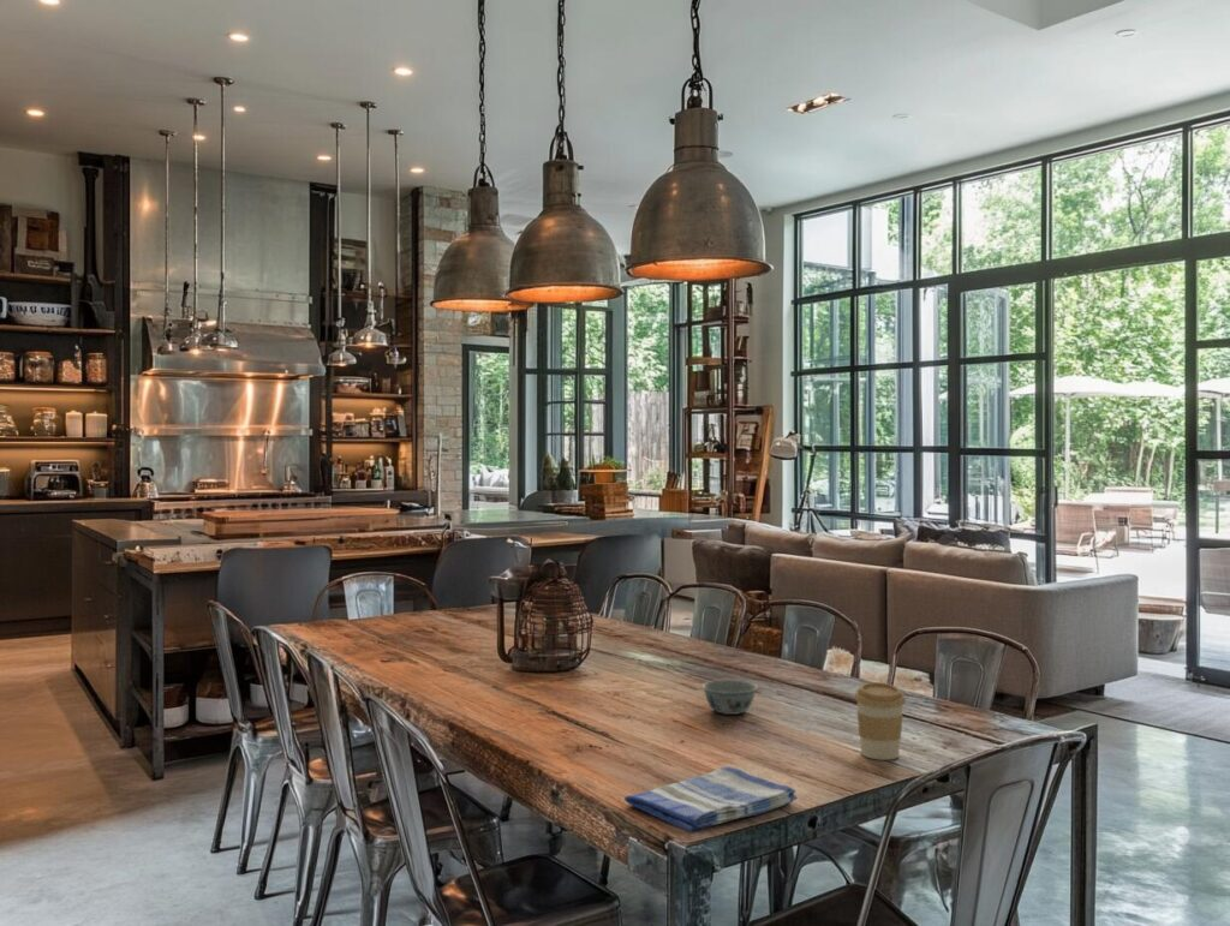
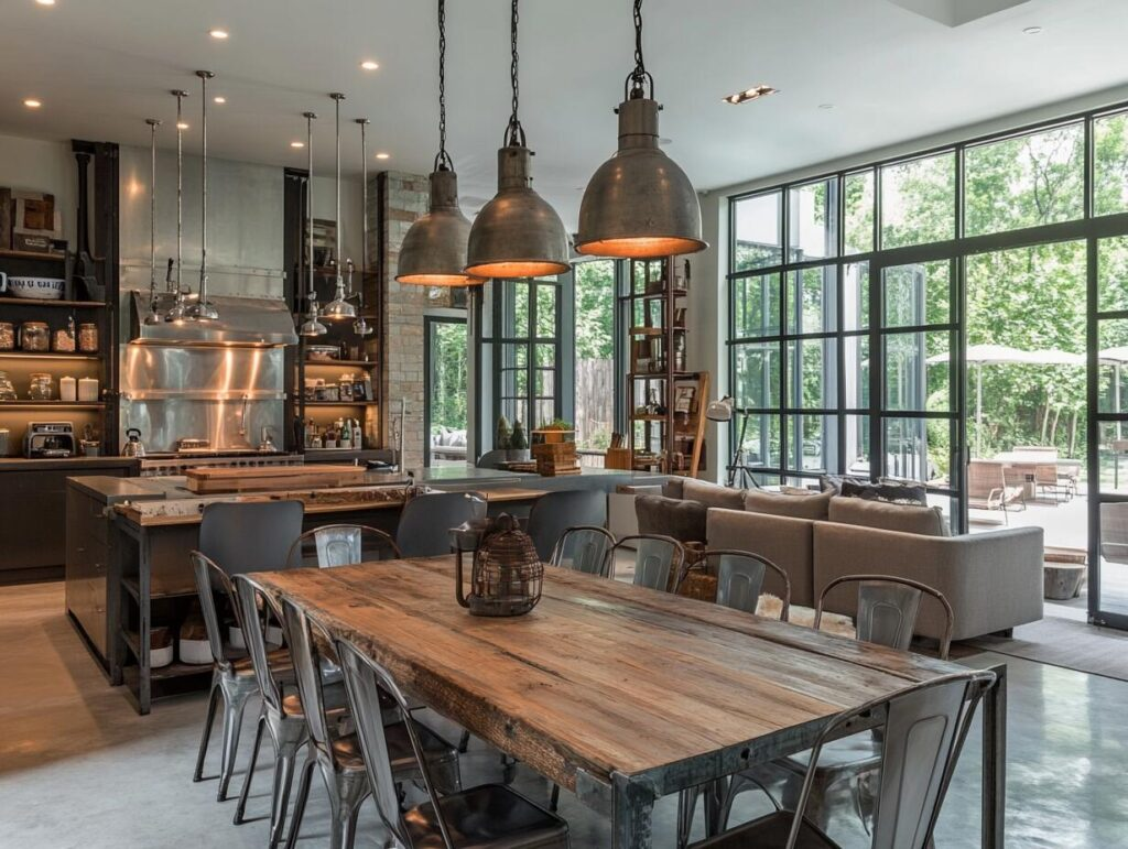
- coffee cup [854,681,907,761]
- dish towel [623,765,799,834]
- bowl [701,679,758,716]
